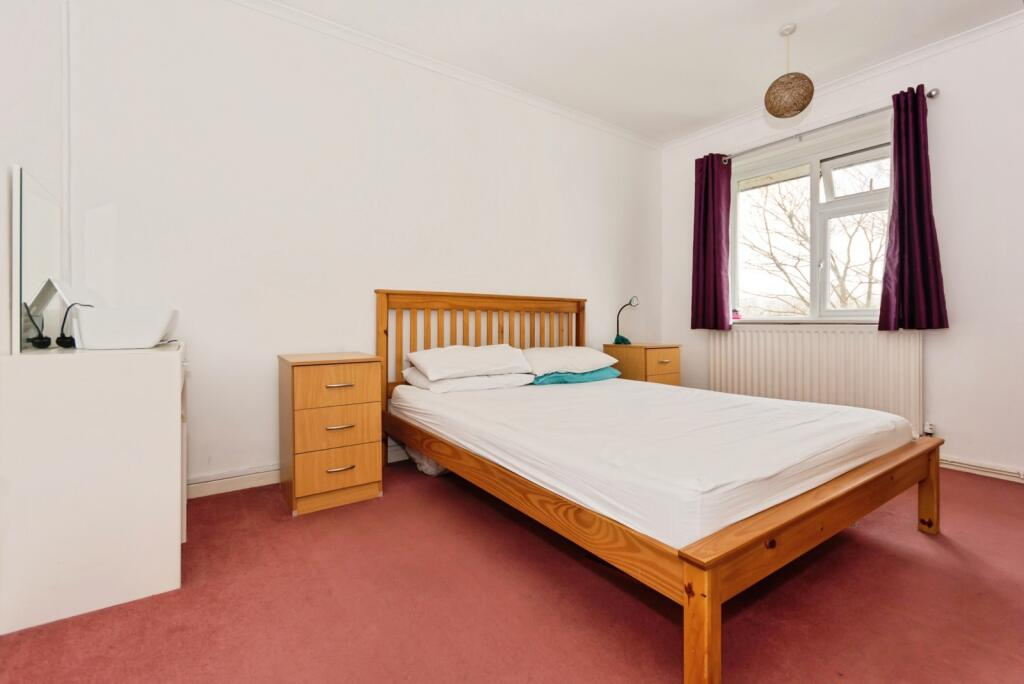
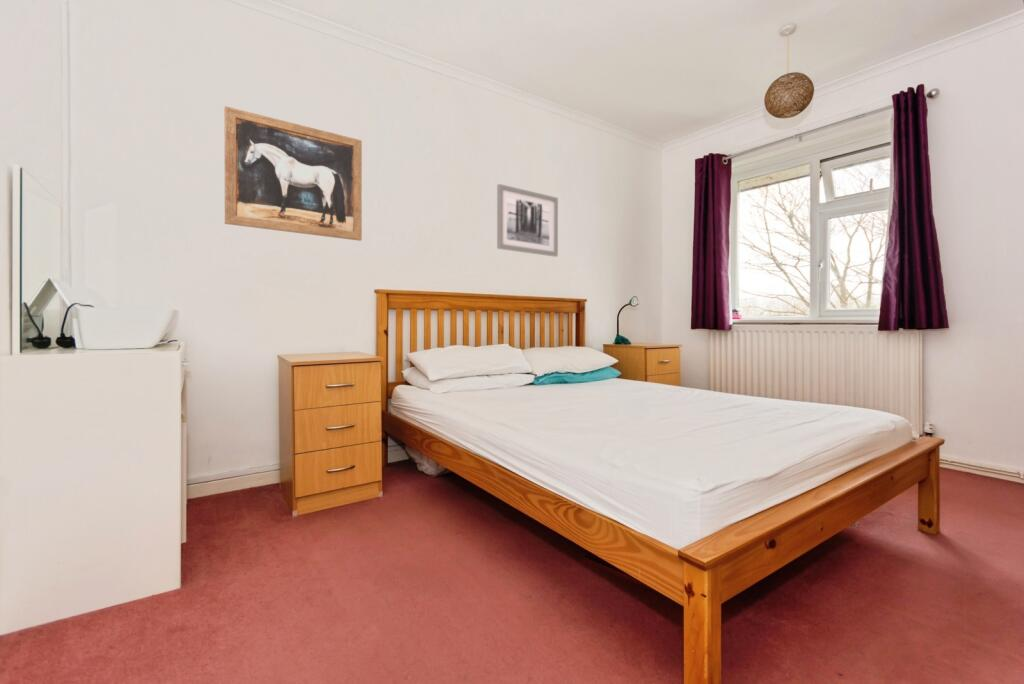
+ wall art [223,105,363,242]
+ wall art [496,183,559,258]
